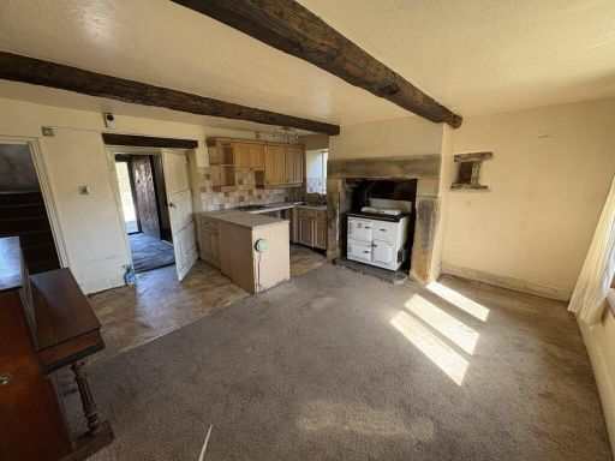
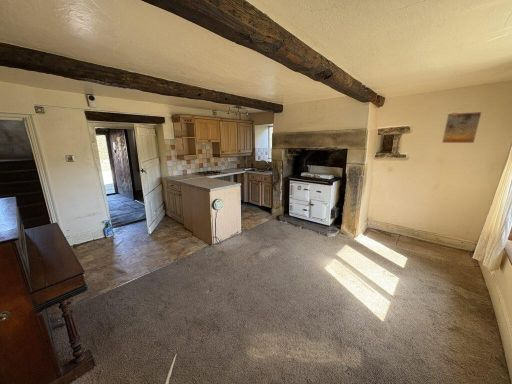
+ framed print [441,111,483,144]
